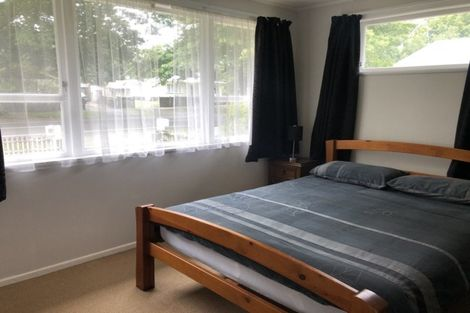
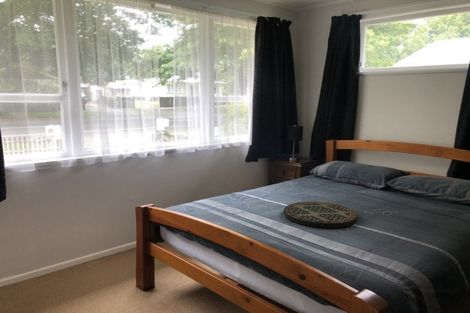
+ tray [282,201,358,229]
